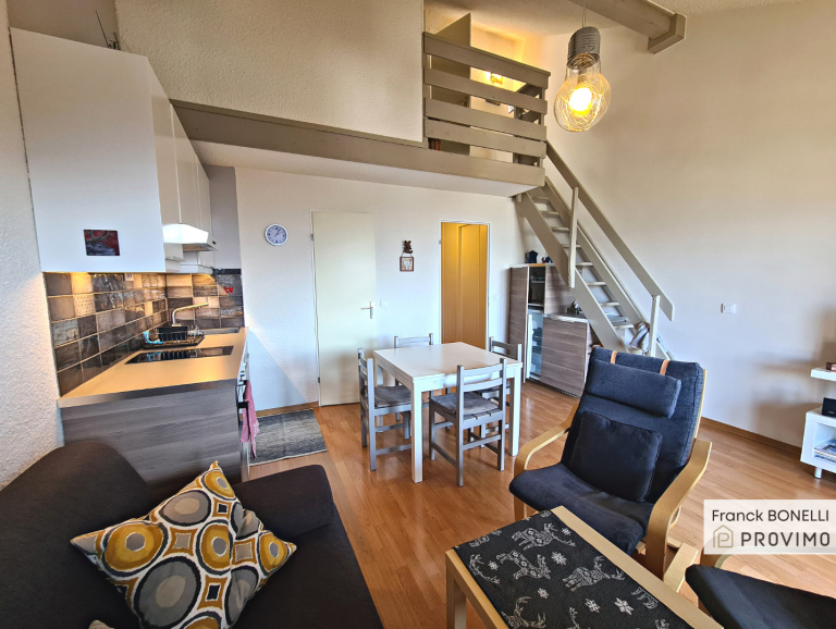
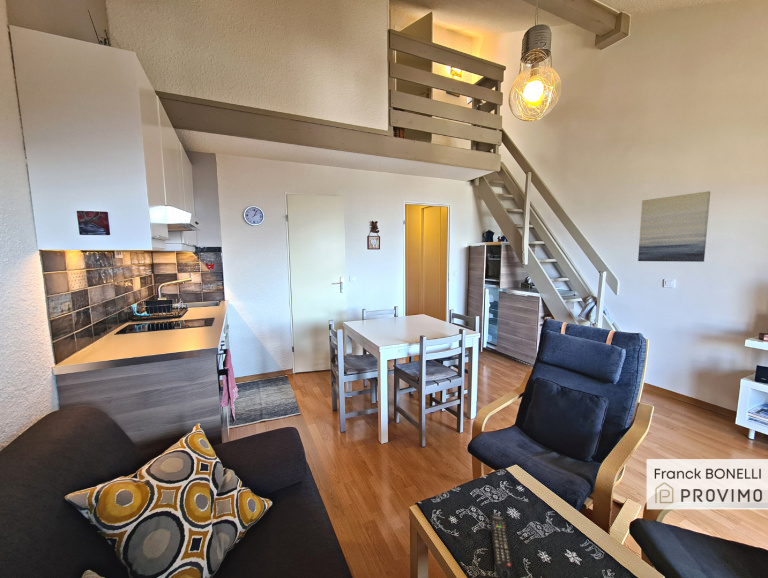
+ remote control [489,514,515,578]
+ wall art [637,190,711,263]
